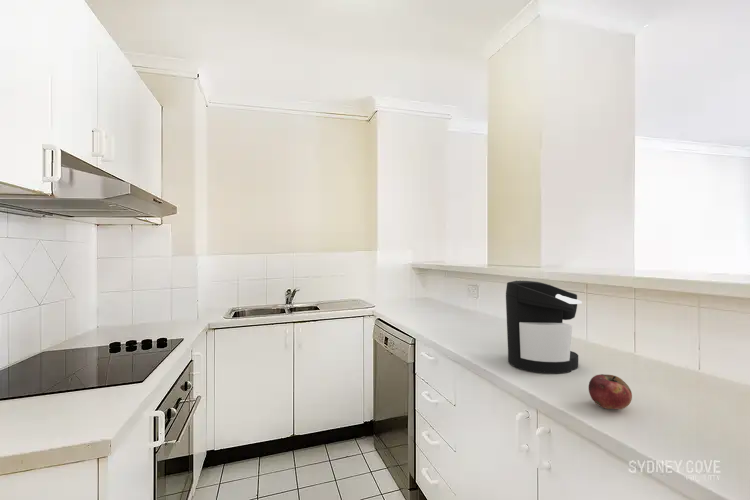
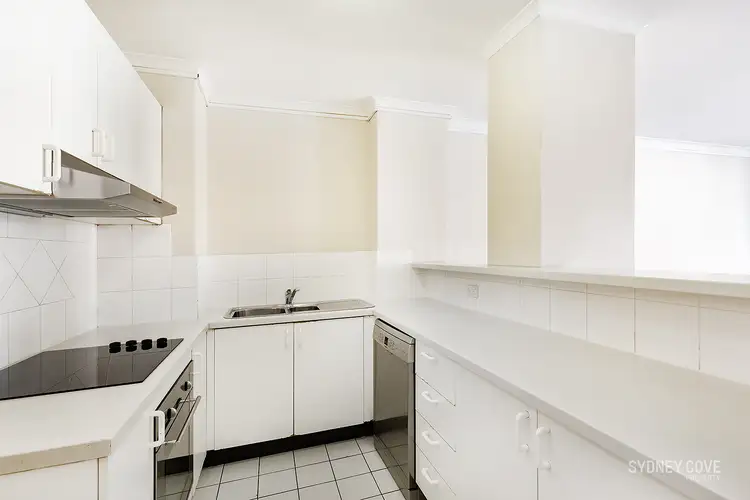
- coffee maker [505,280,583,374]
- fruit [588,373,633,410]
